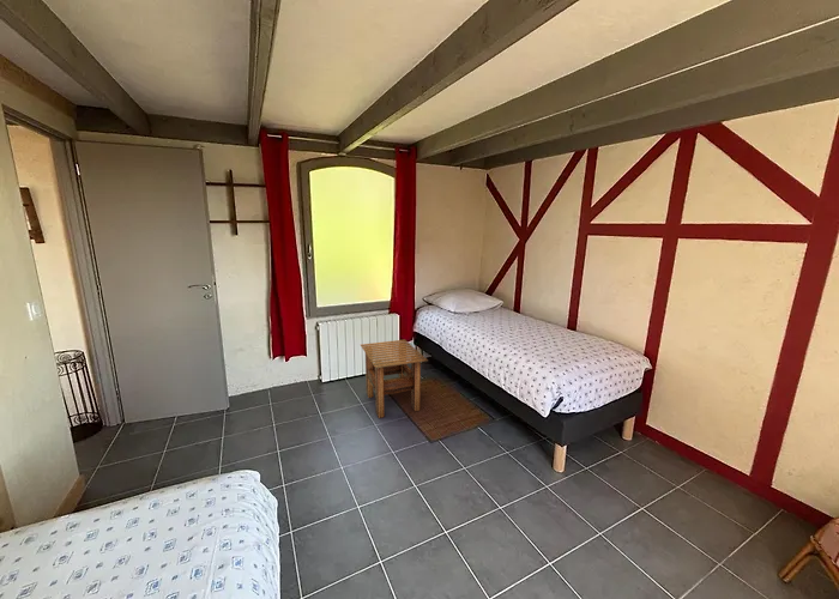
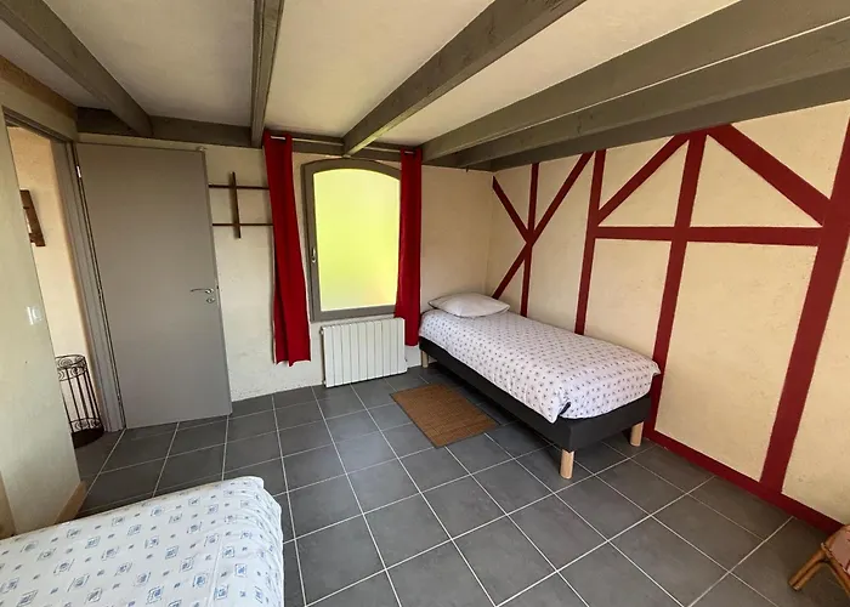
- side table [360,339,429,419]
